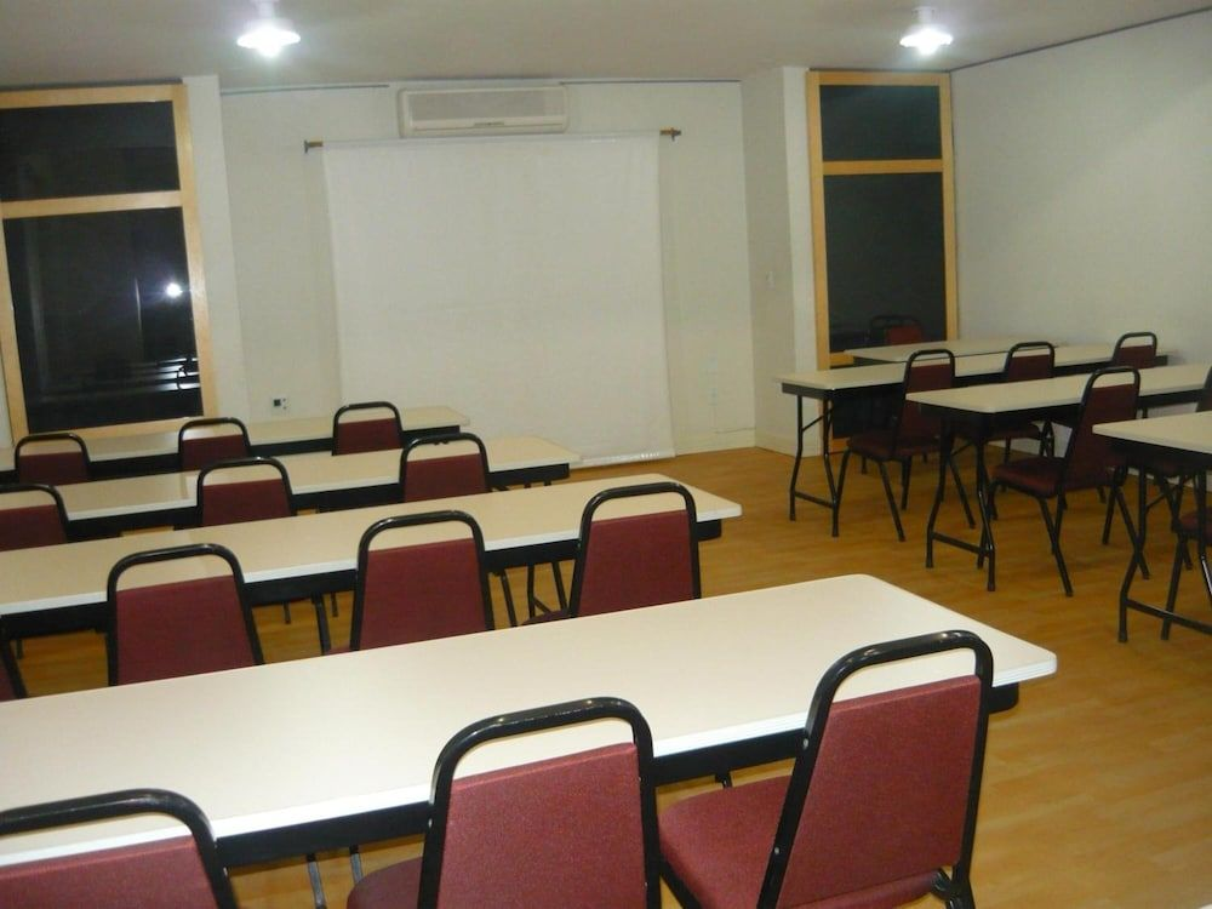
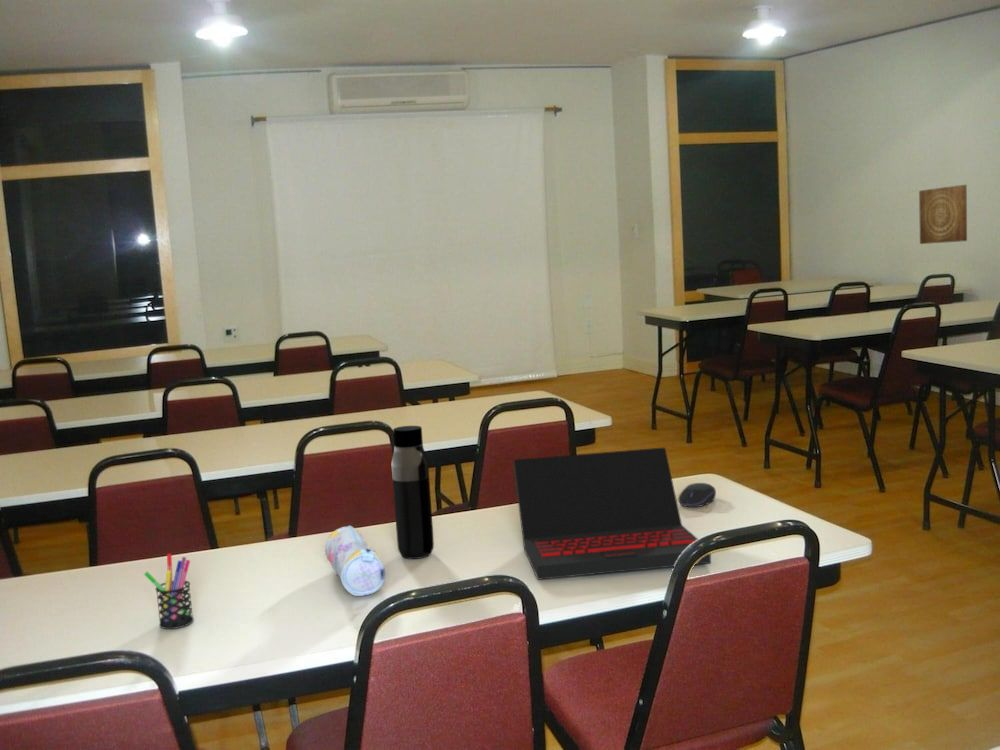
+ computer mouse [678,482,717,508]
+ pencil case [324,525,387,597]
+ wall art [918,184,968,245]
+ water bottle [391,425,435,560]
+ laptop [512,446,712,581]
+ pen holder [143,553,195,630]
